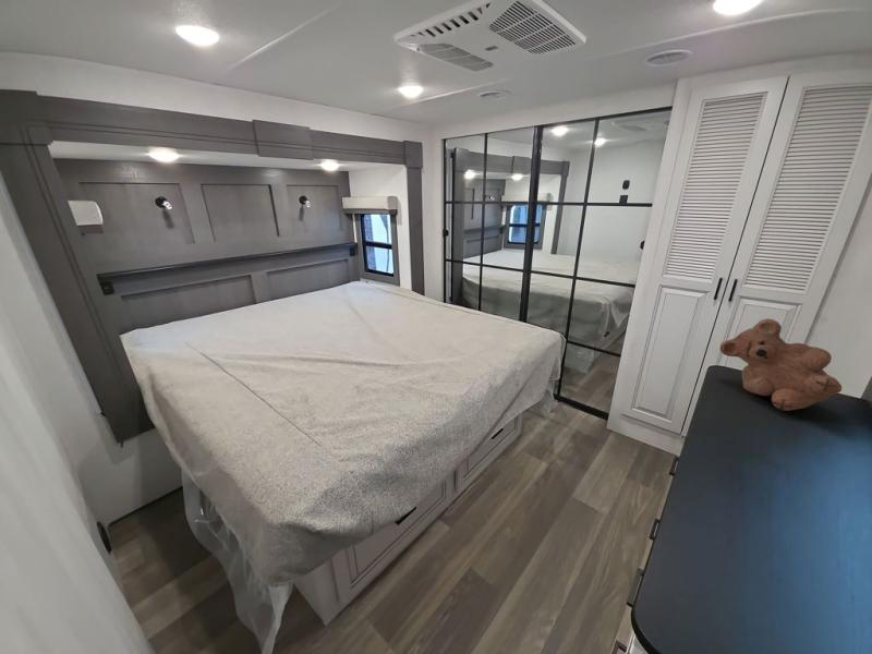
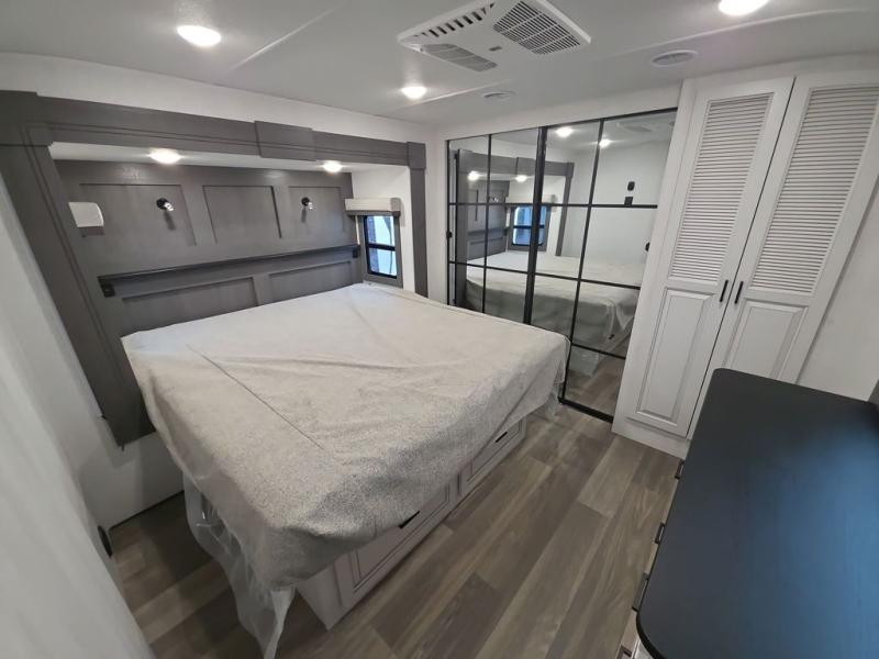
- teddy bear [719,318,843,412]
